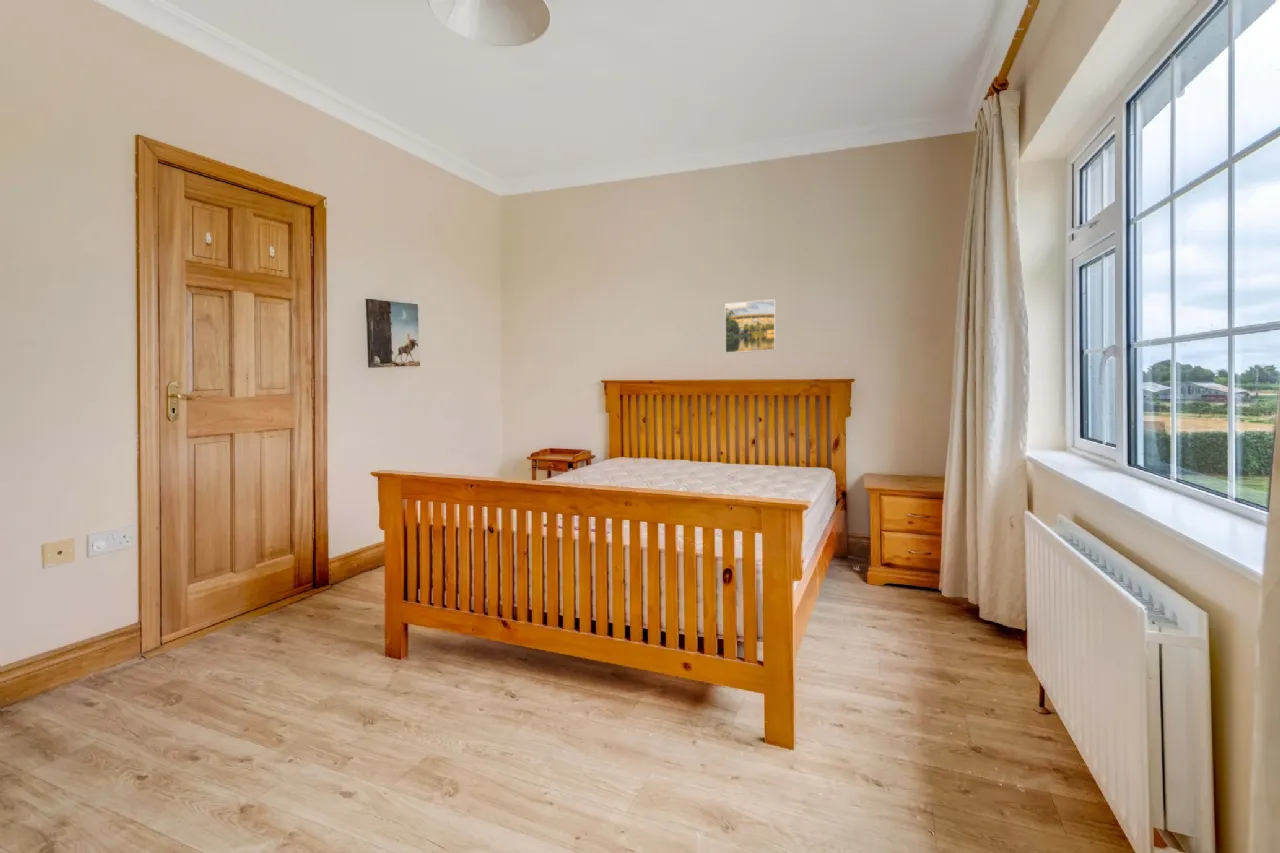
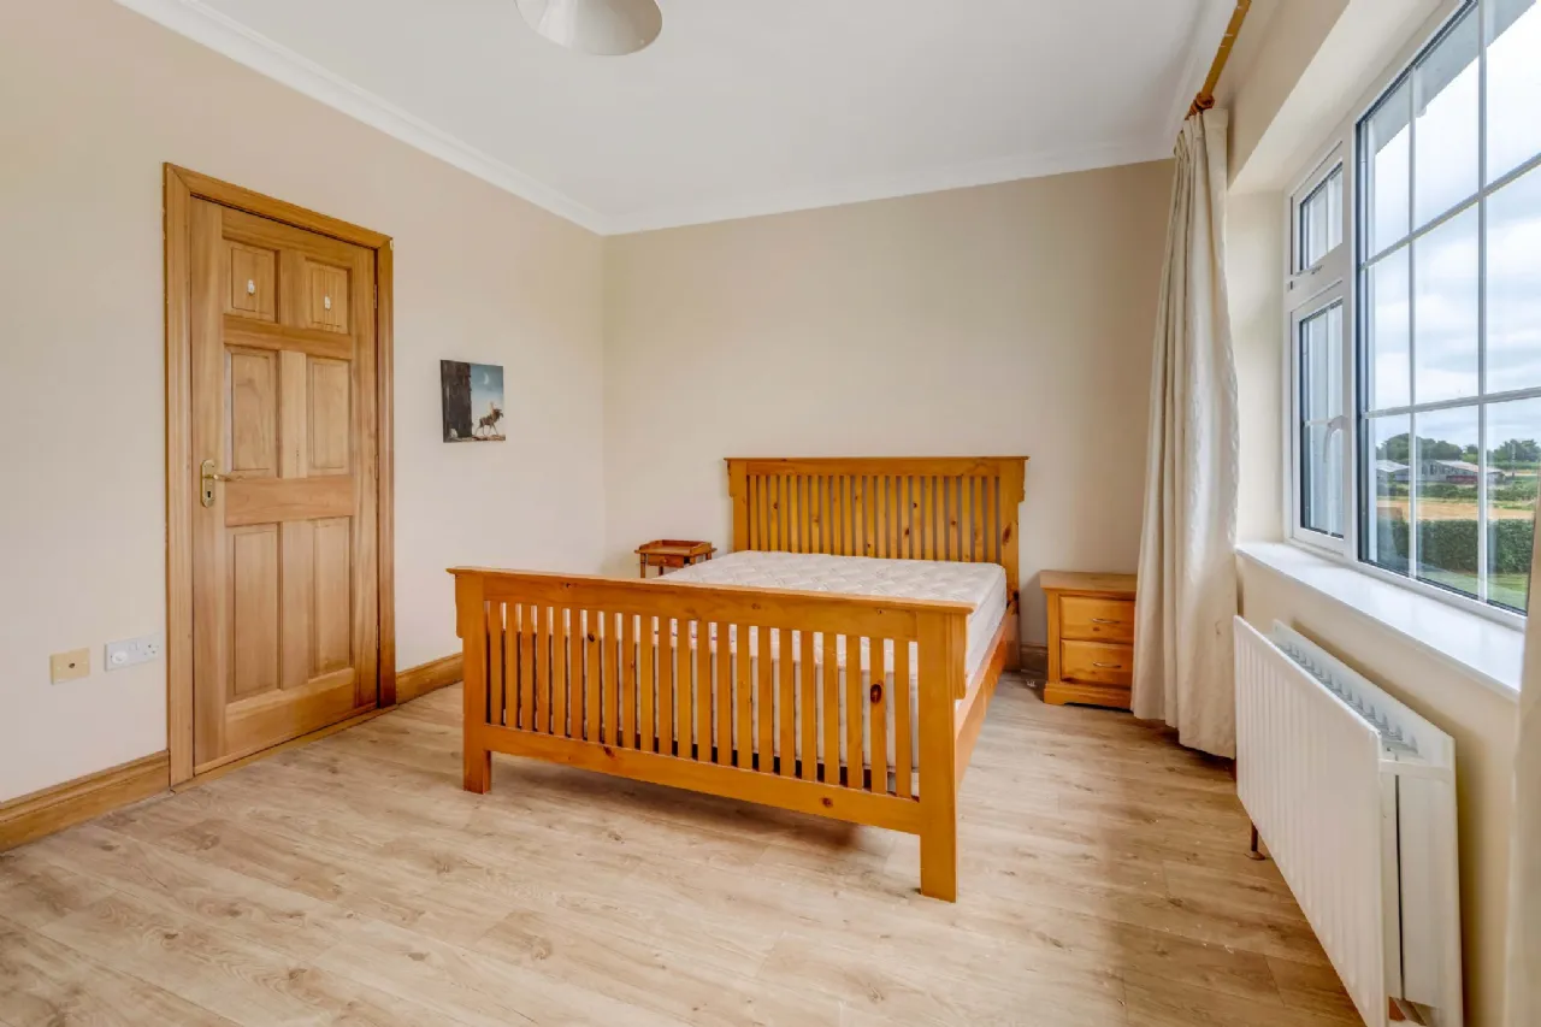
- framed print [724,298,777,354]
